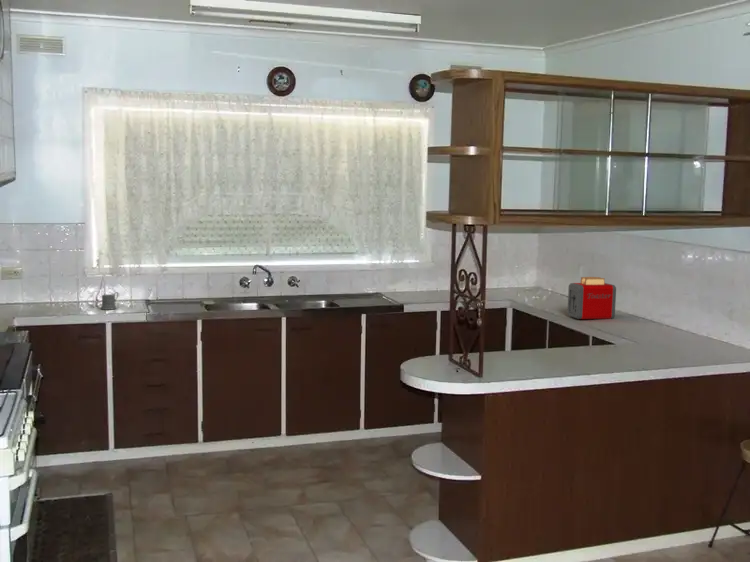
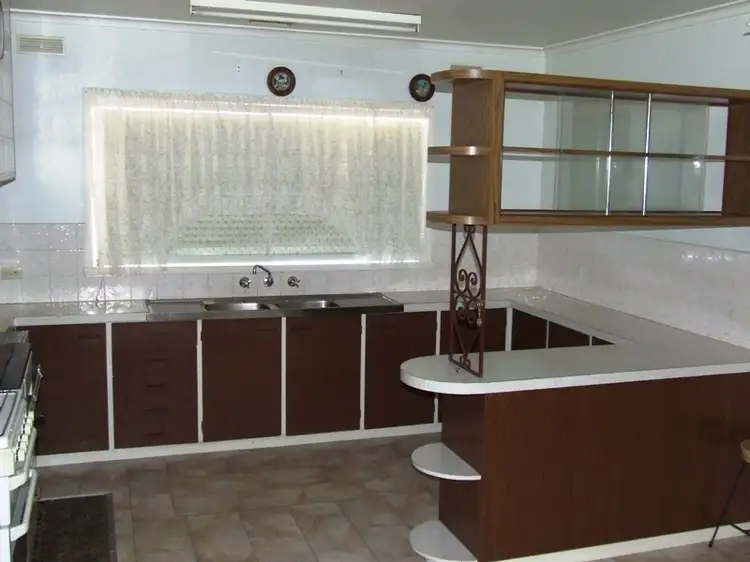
- mug [100,291,119,311]
- toaster [566,276,617,320]
